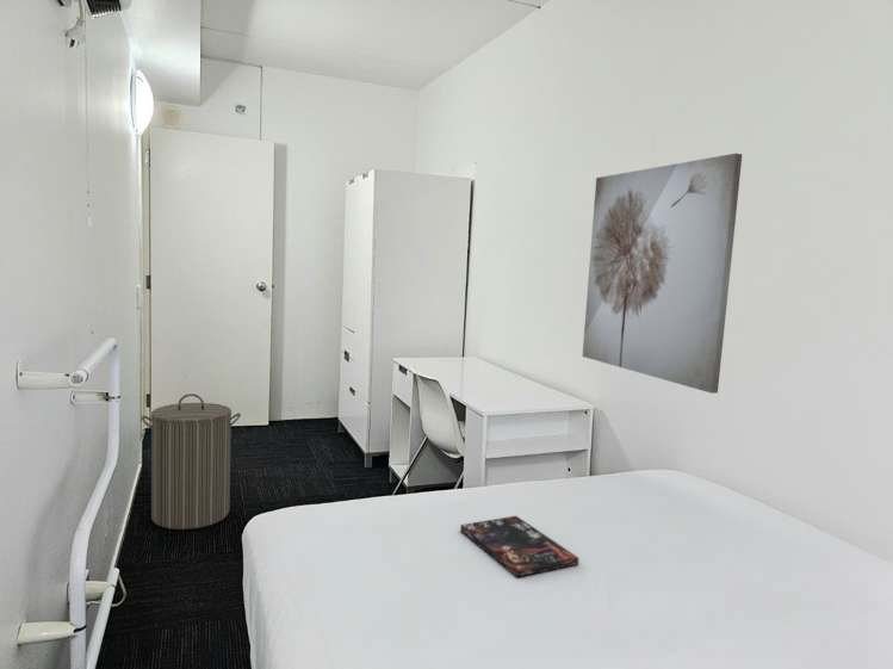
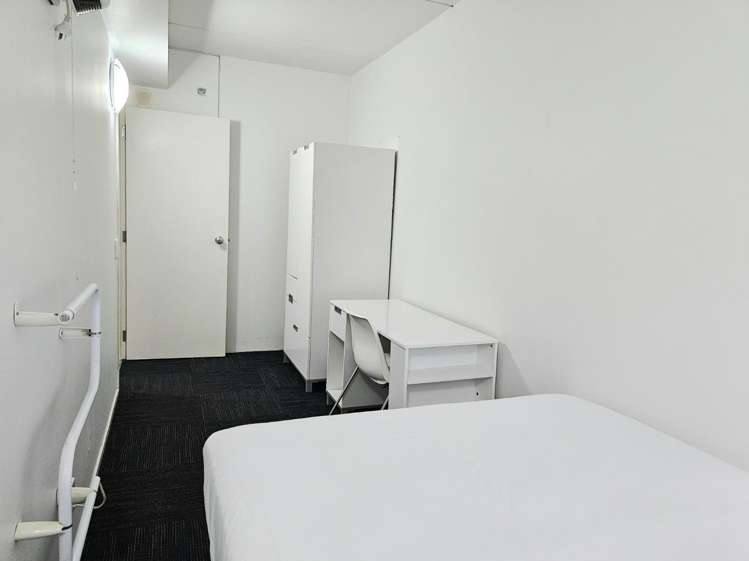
- wall art [582,153,743,395]
- laundry hamper [141,392,242,531]
- book [459,515,579,578]
